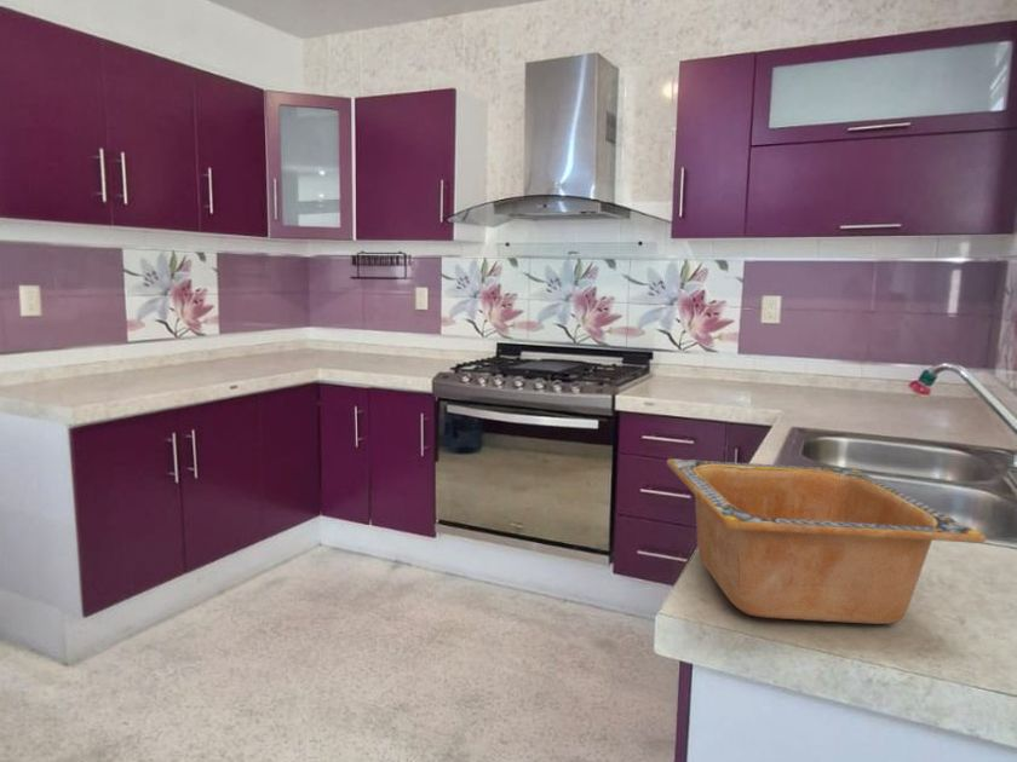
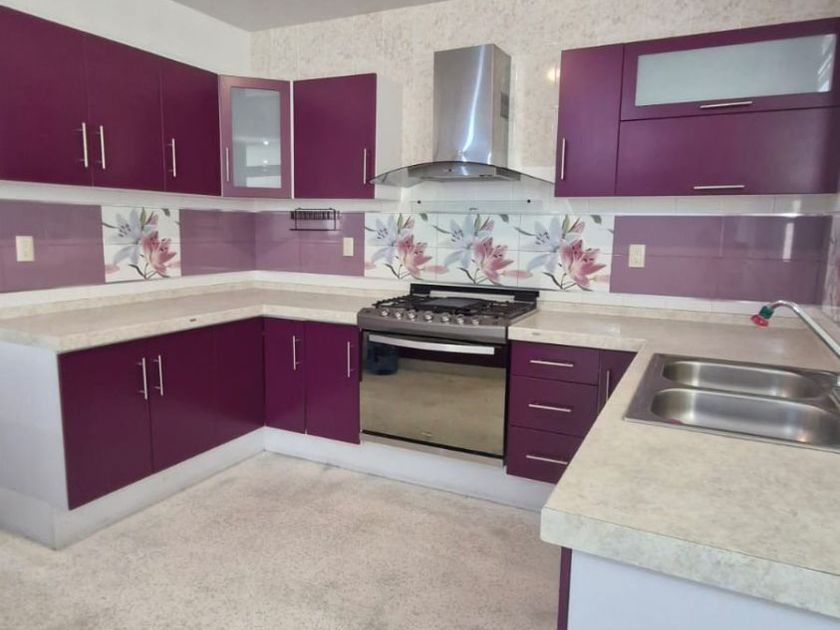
- serving bowl [666,457,987,625]
